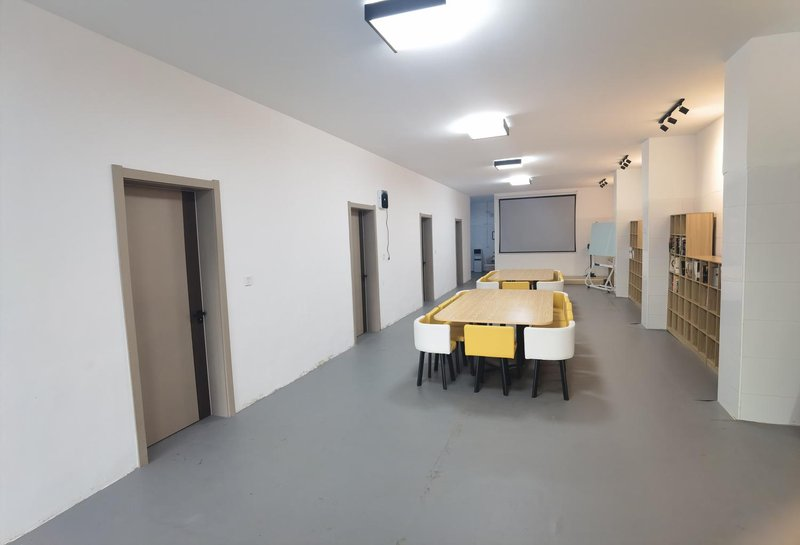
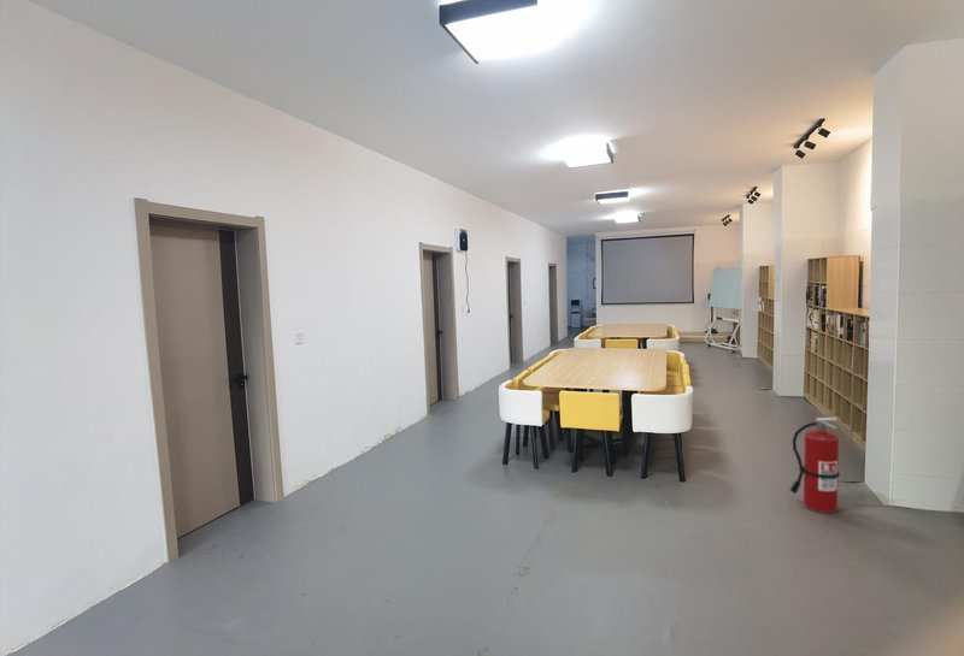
+ fire extinguisher [789,416,841,514]
